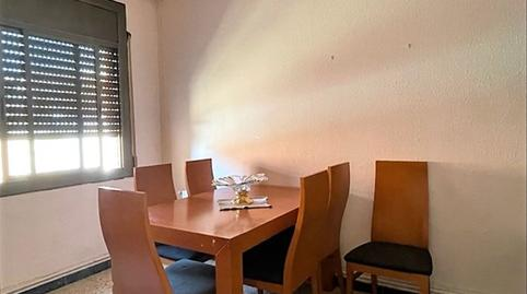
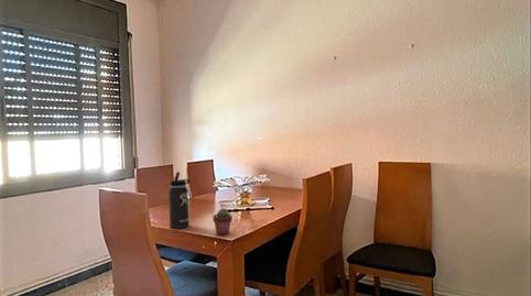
+ thermos bottle [167,171,191,230]
+ potted succulent [212,207,234,235]
